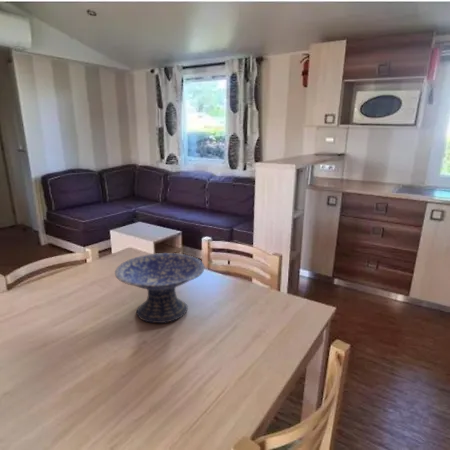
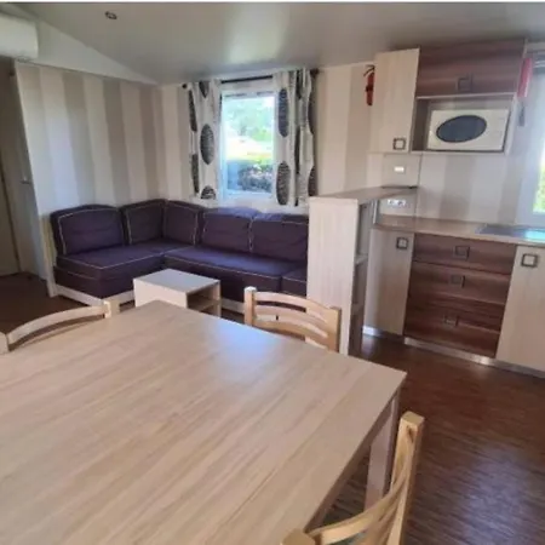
- decorative bowl [114,252,205,324]
